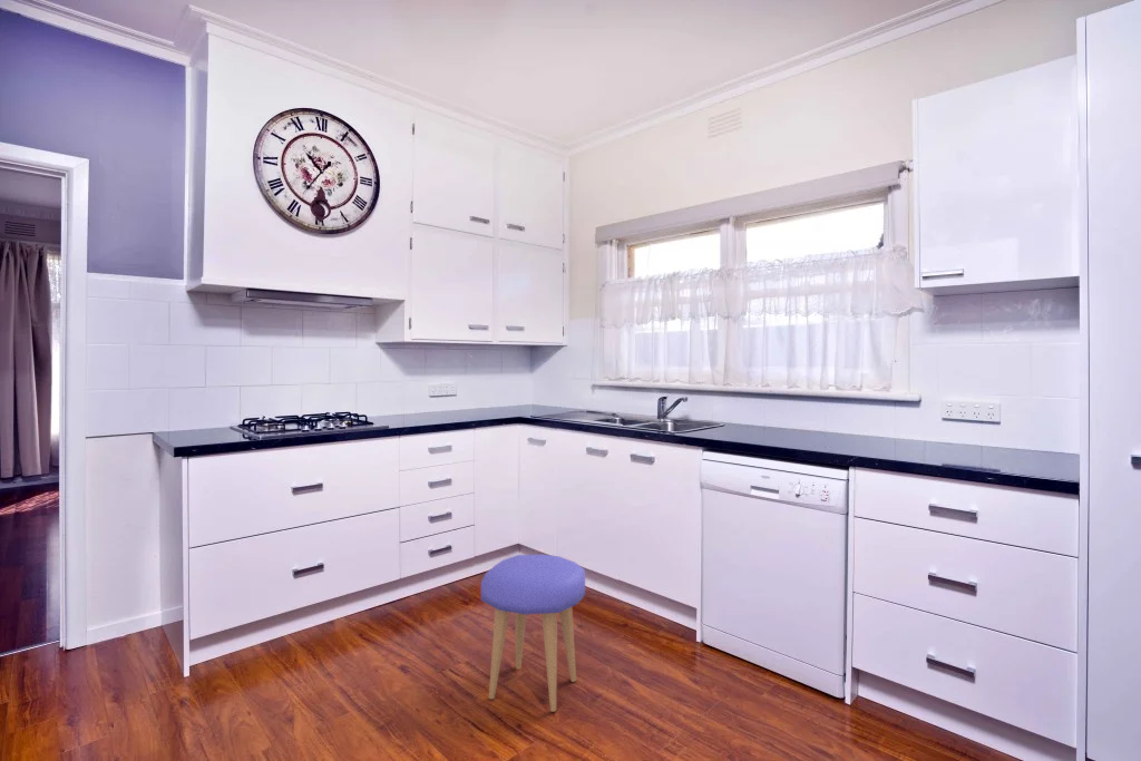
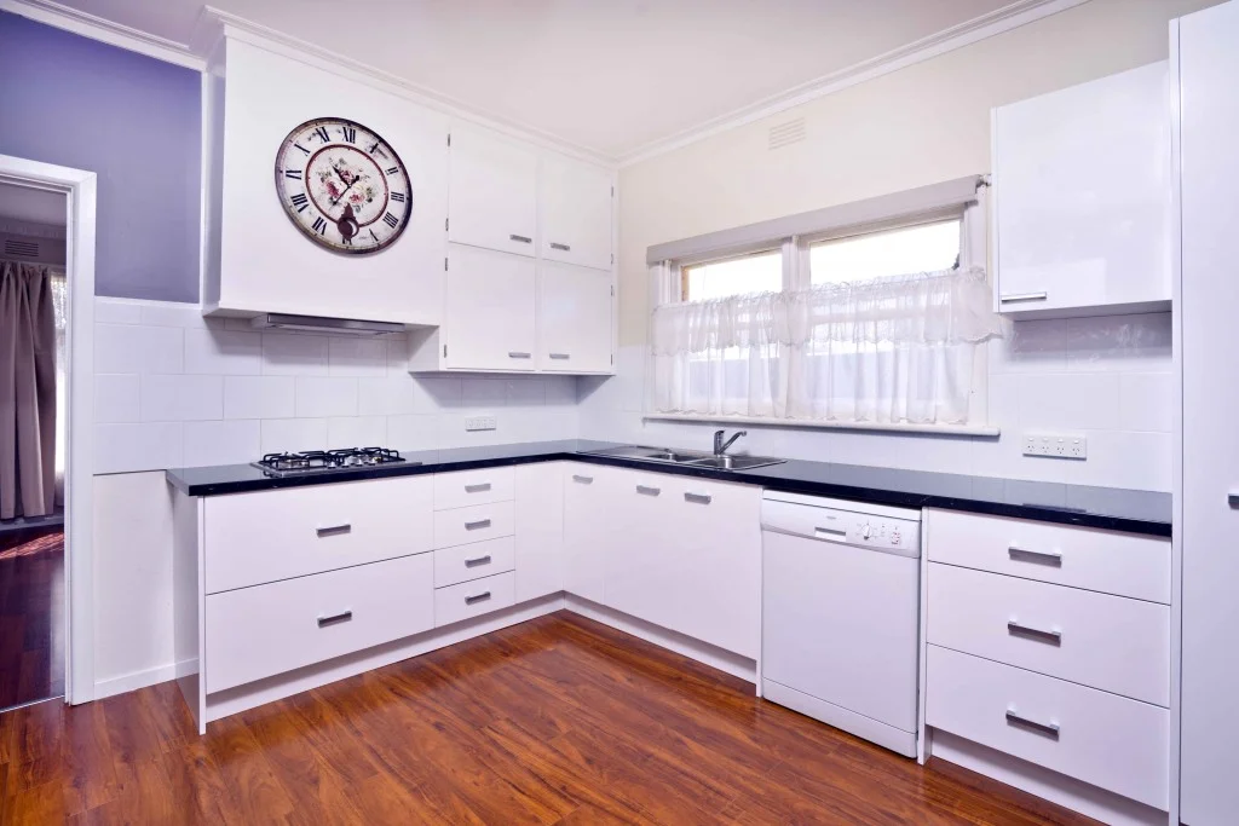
- stool [480,553,586,713]
